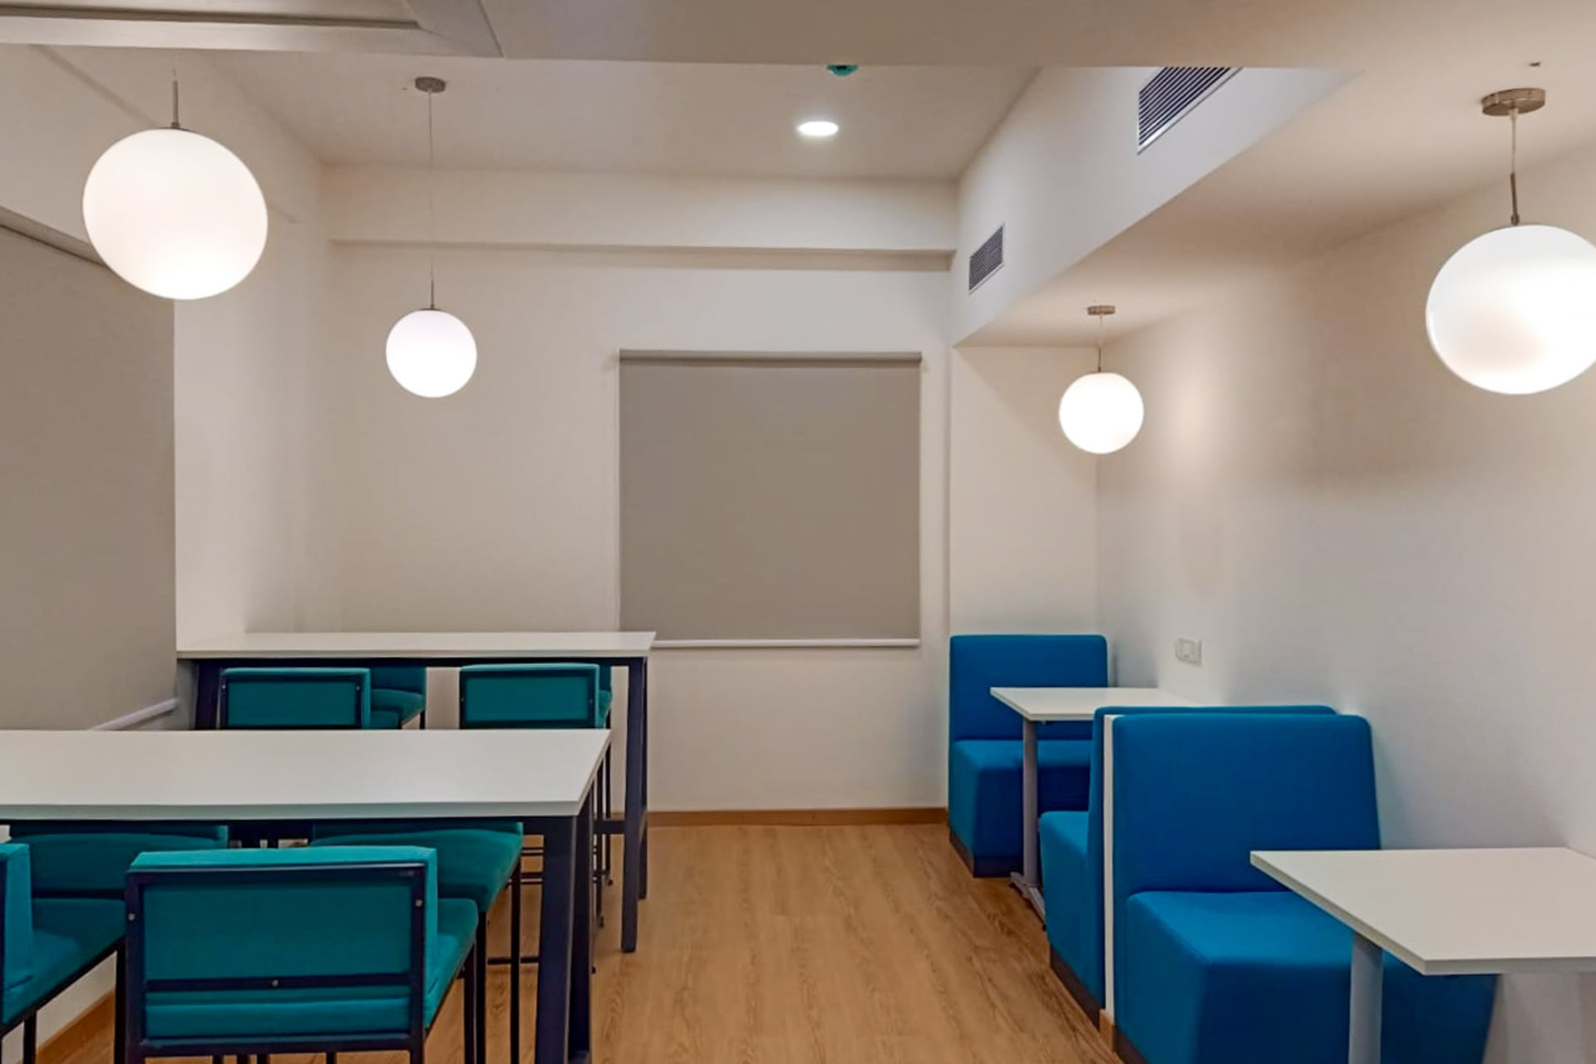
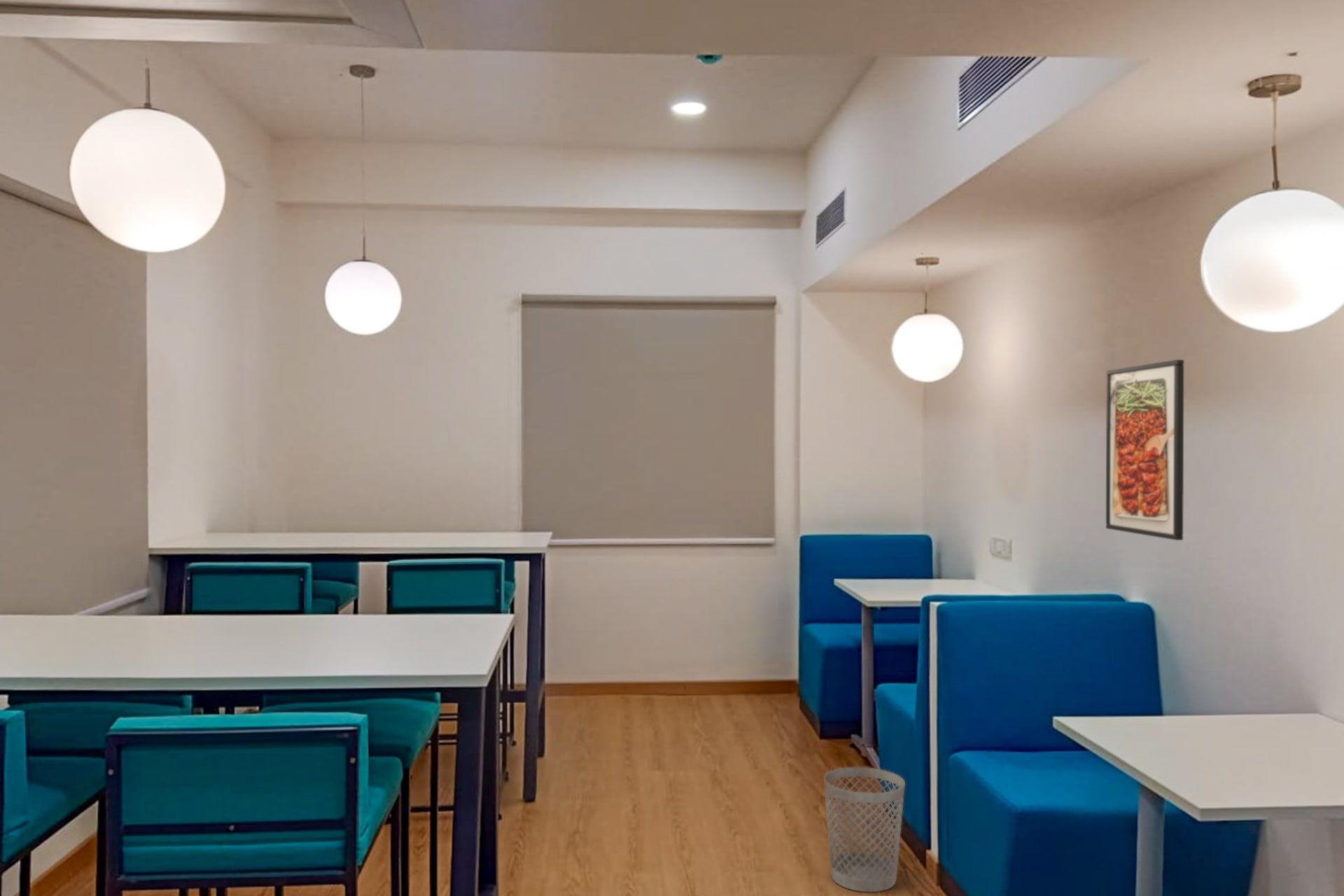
+ wastebasket [823,766,906,893]
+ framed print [1105,359,1184,541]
